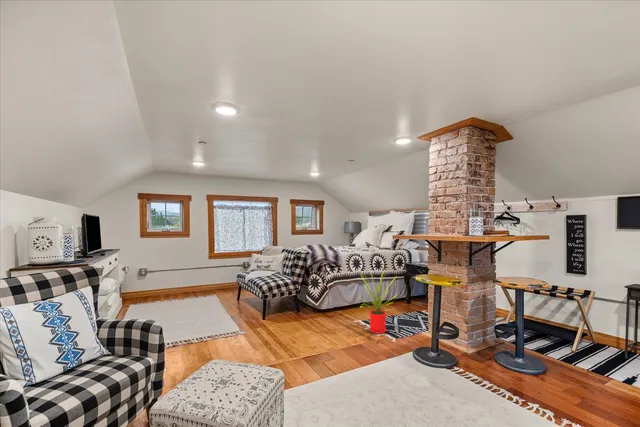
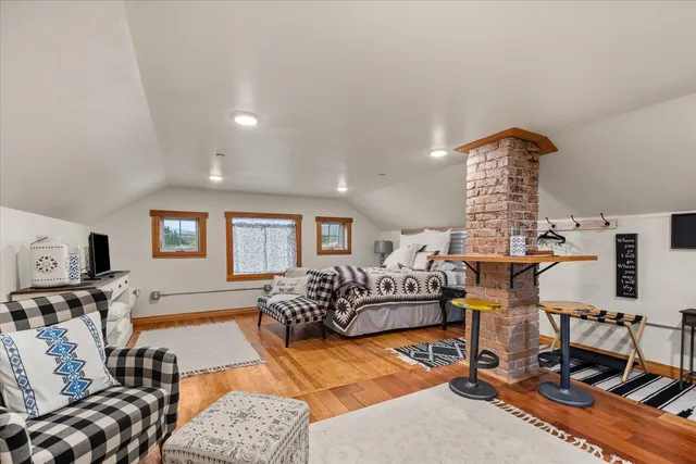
- house plant [358,267,400,335]
